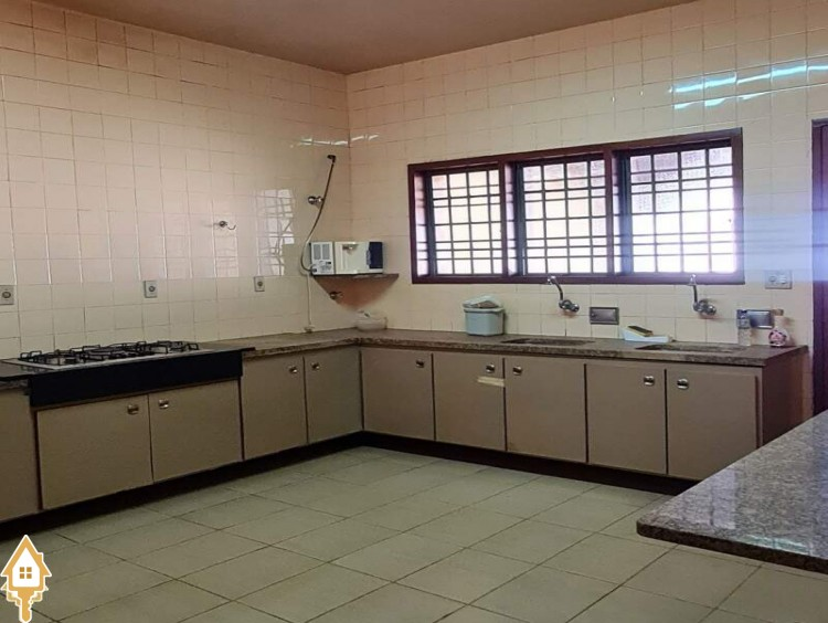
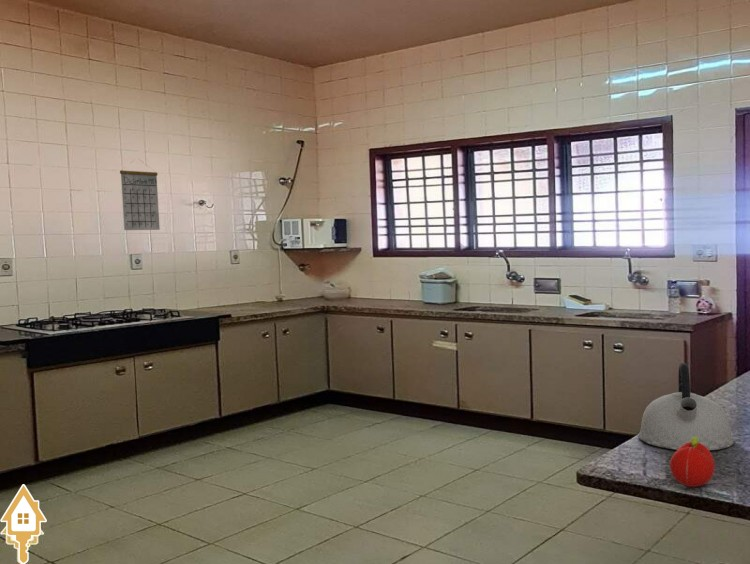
+ calendar [119,159,161,231]
+ fruit [669,437,716,488]
+ kettle [638,362,735,451]
